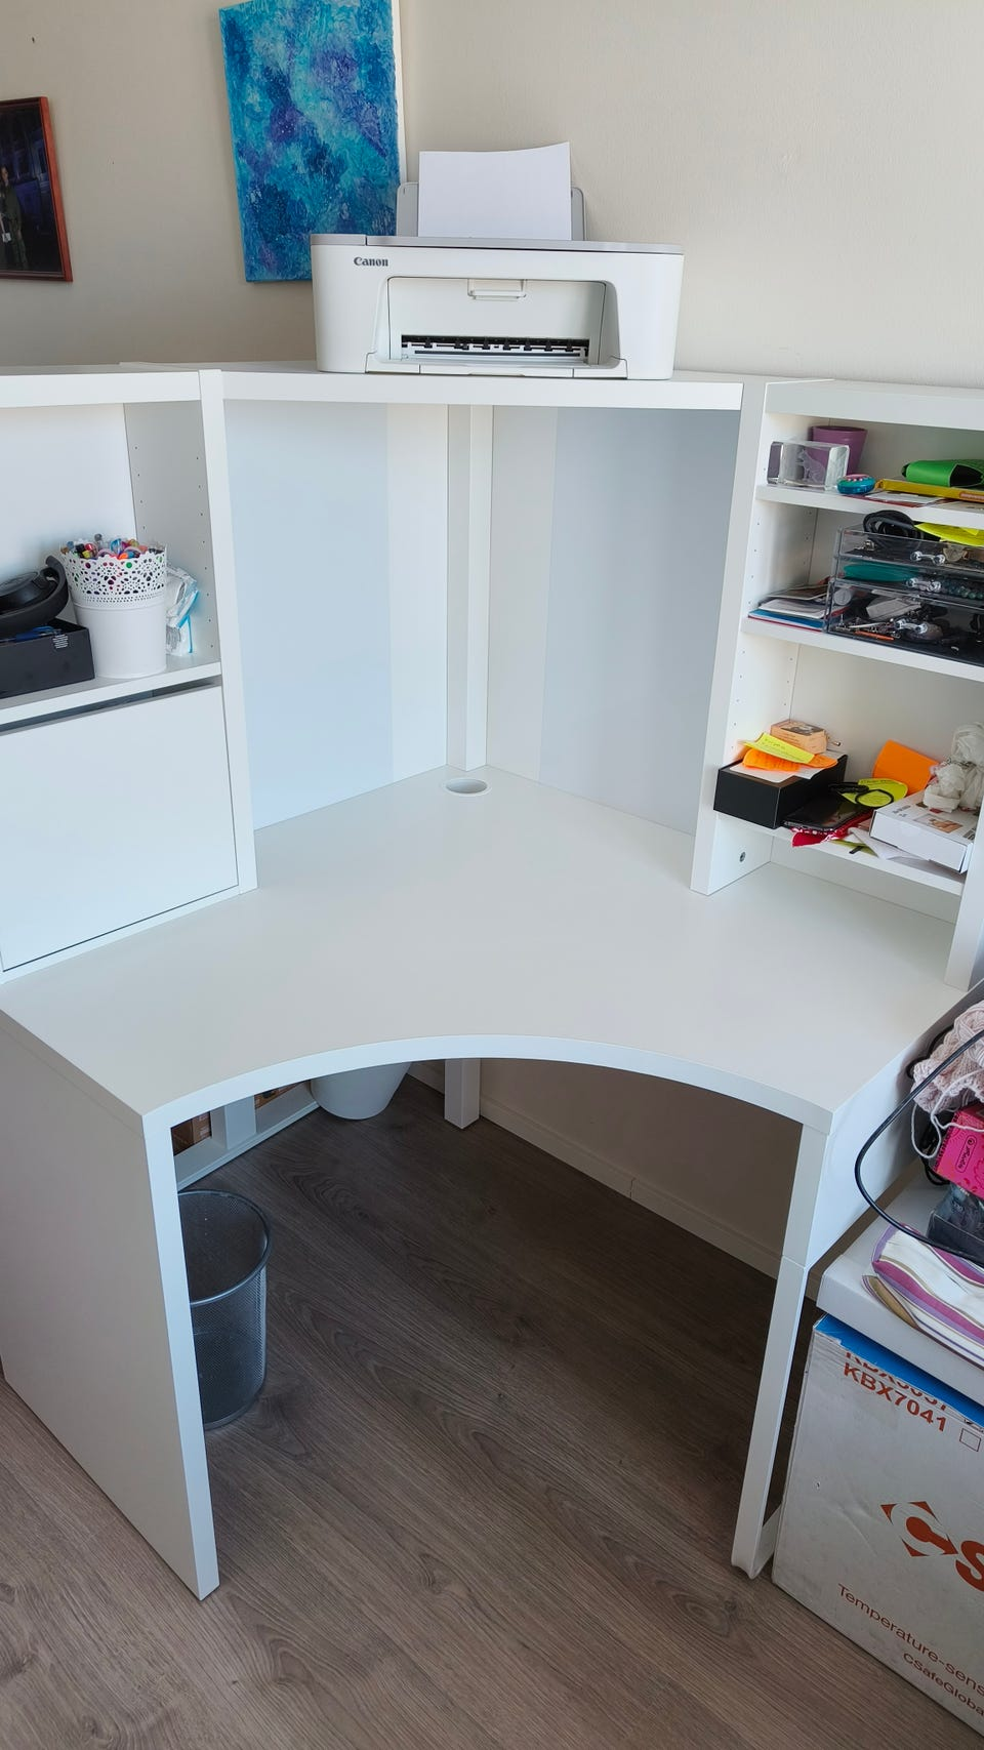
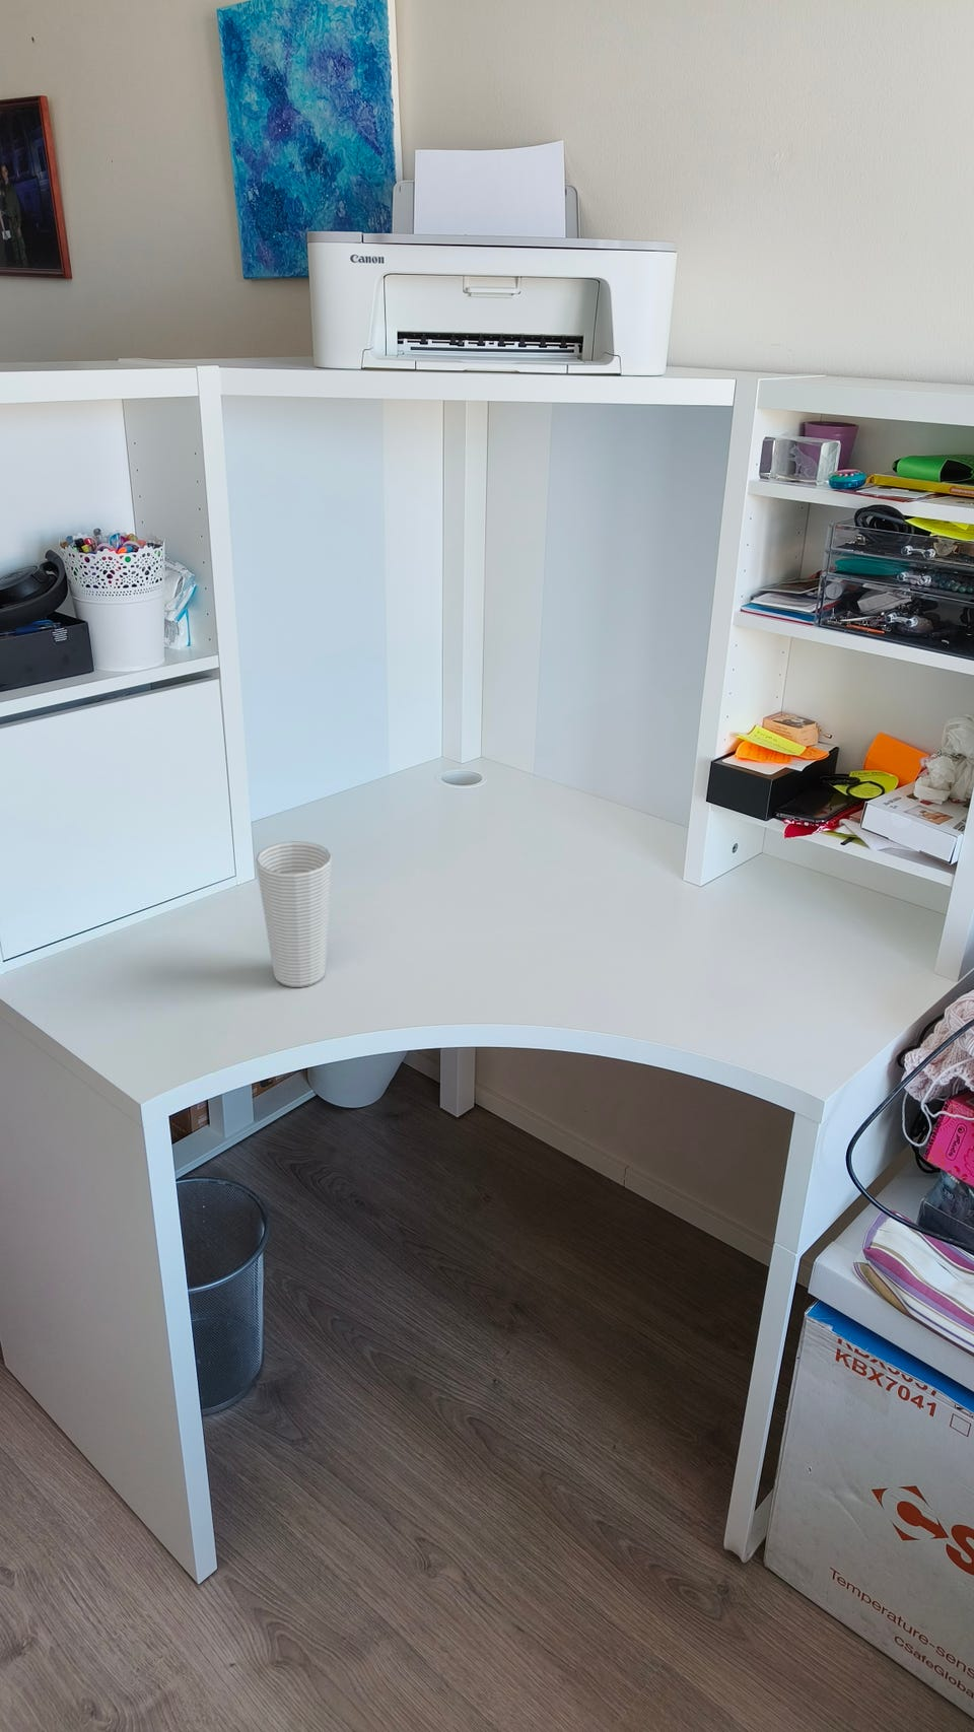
+ cup [255,841,333,989]
